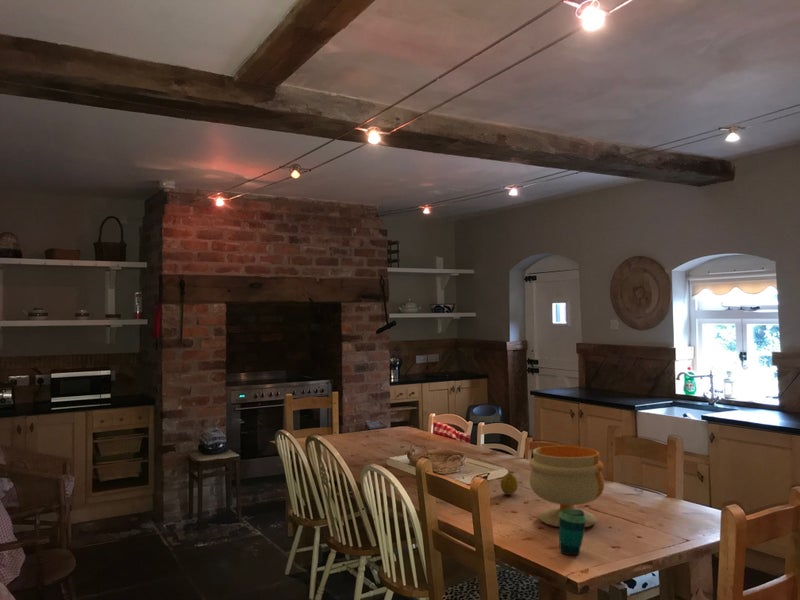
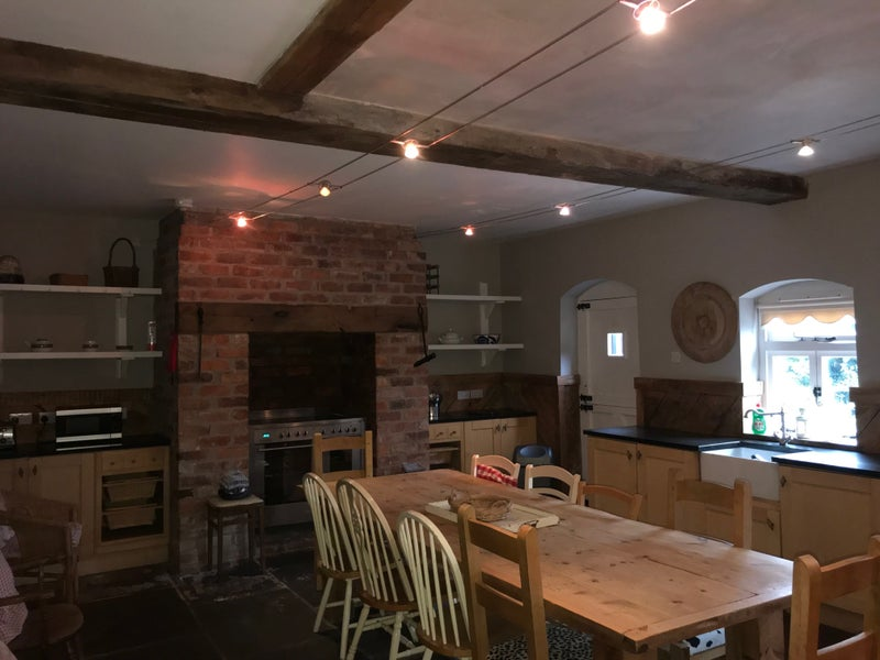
- cup [558,508,587,556]
- fruit [500,472,519,496]
- footed bowl [528,445,605,528]
